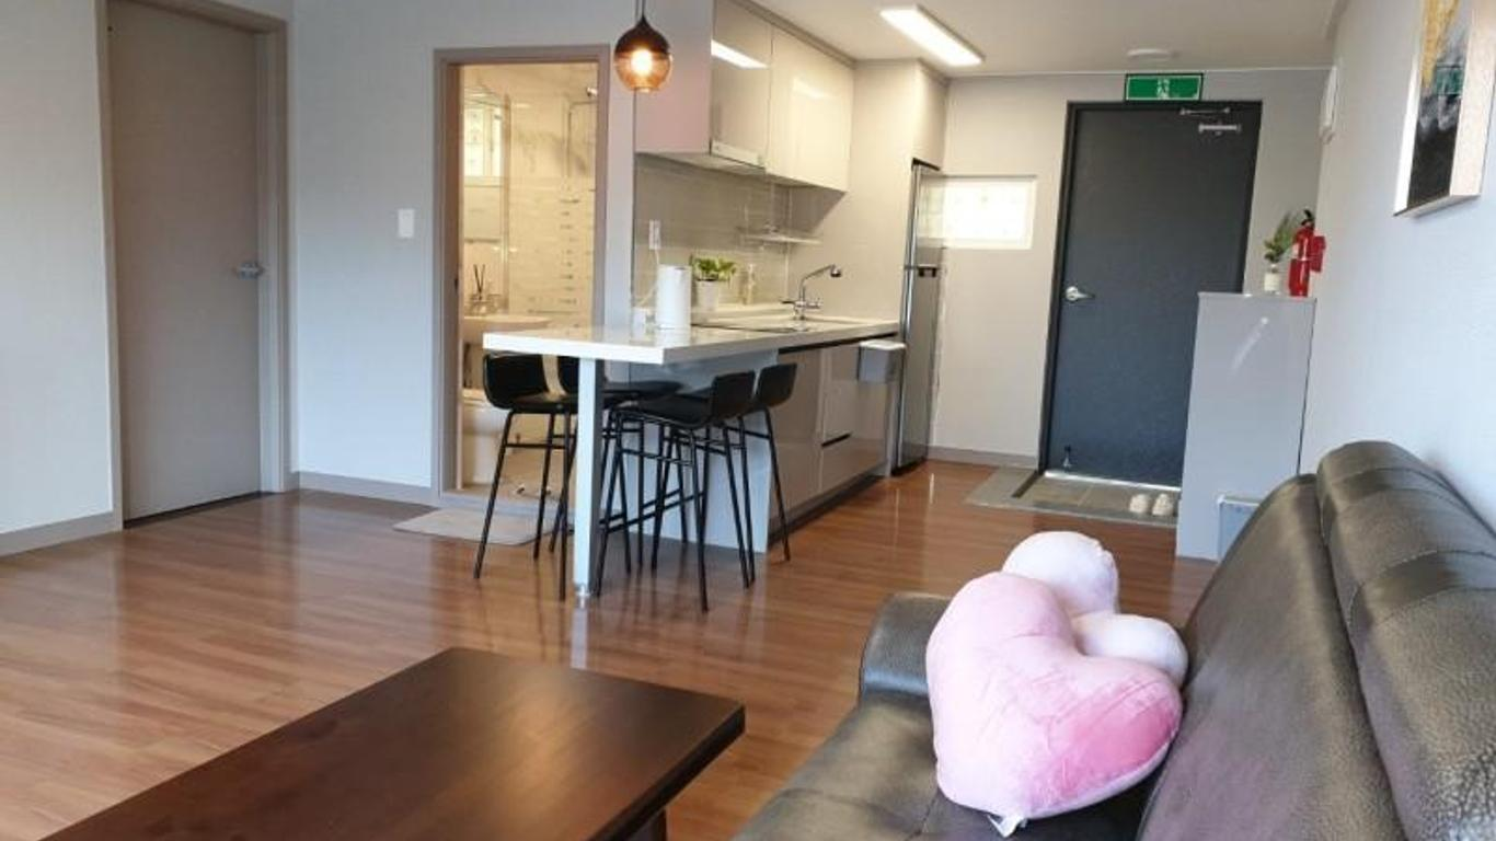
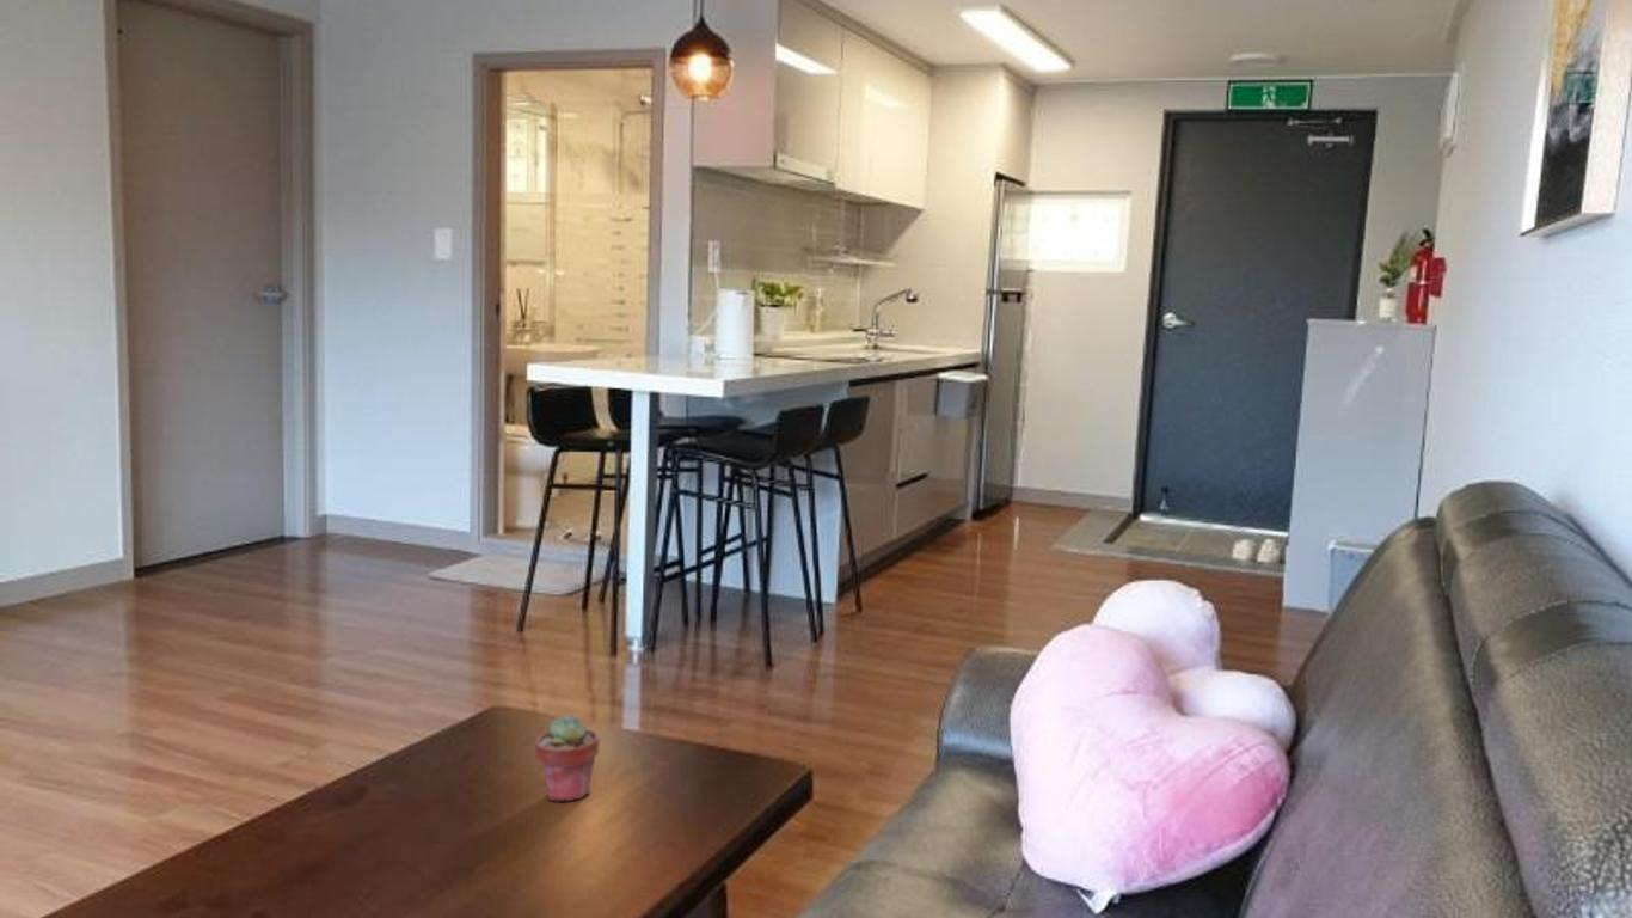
+ potted succulent [534,714,601,803]
